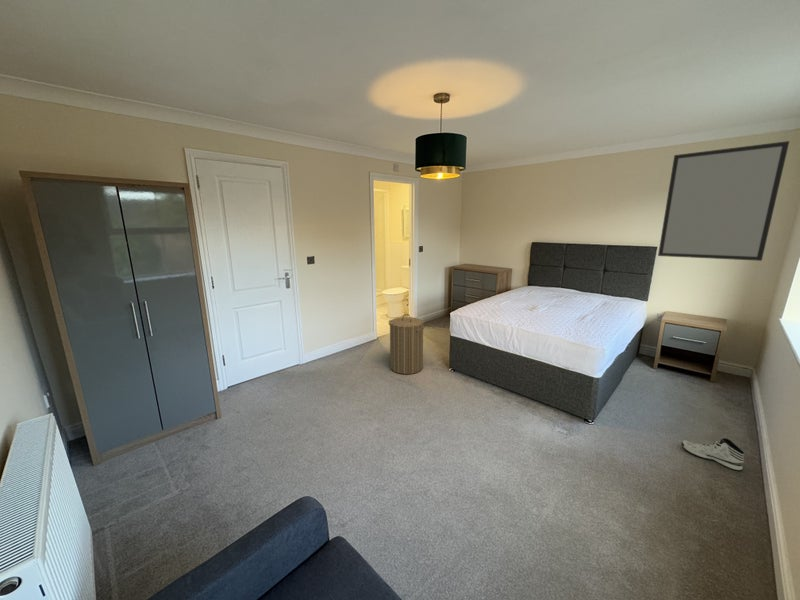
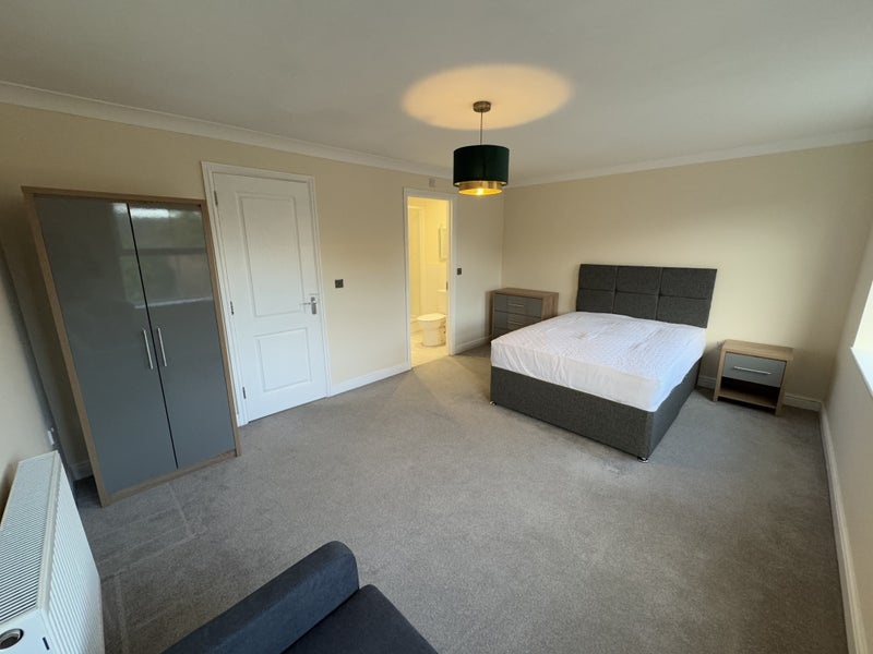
- sneaker [680,437,745,471]
- laundry hamper [387,313,426,375]
- home mirror [657,140,790,262]
